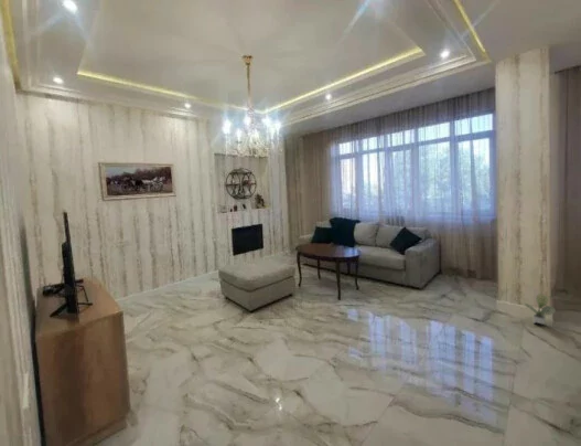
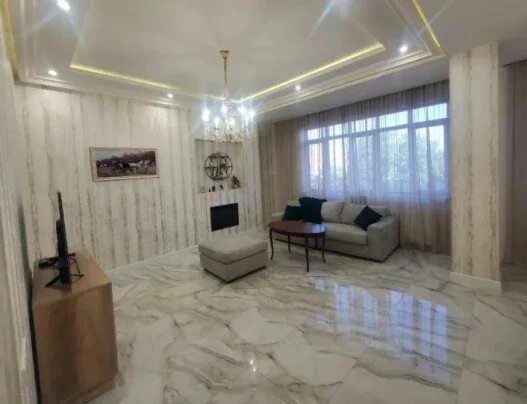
- potted plant [523,293,556,326]
